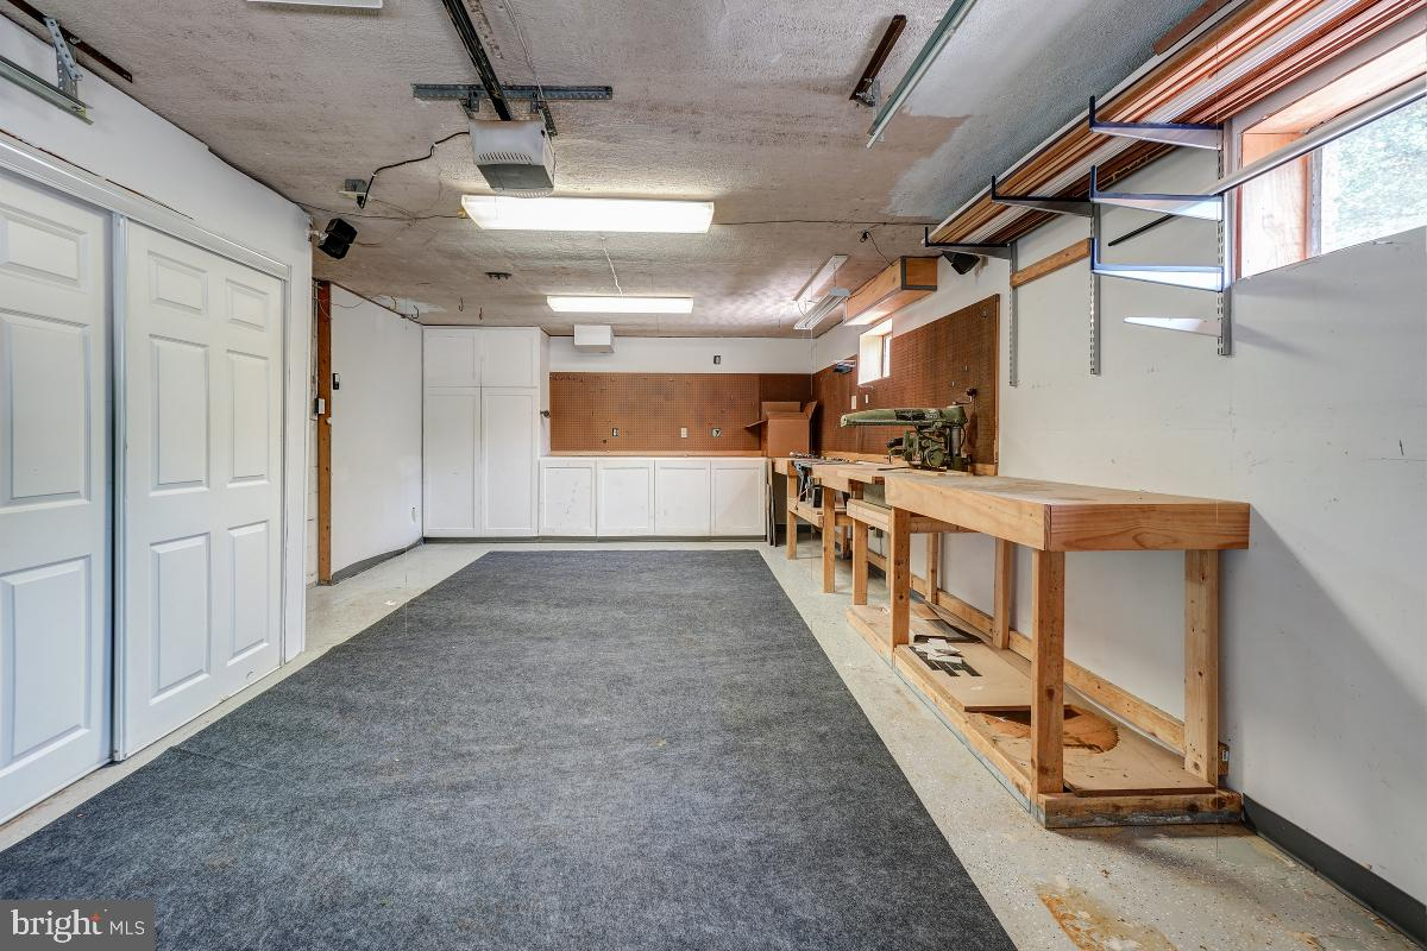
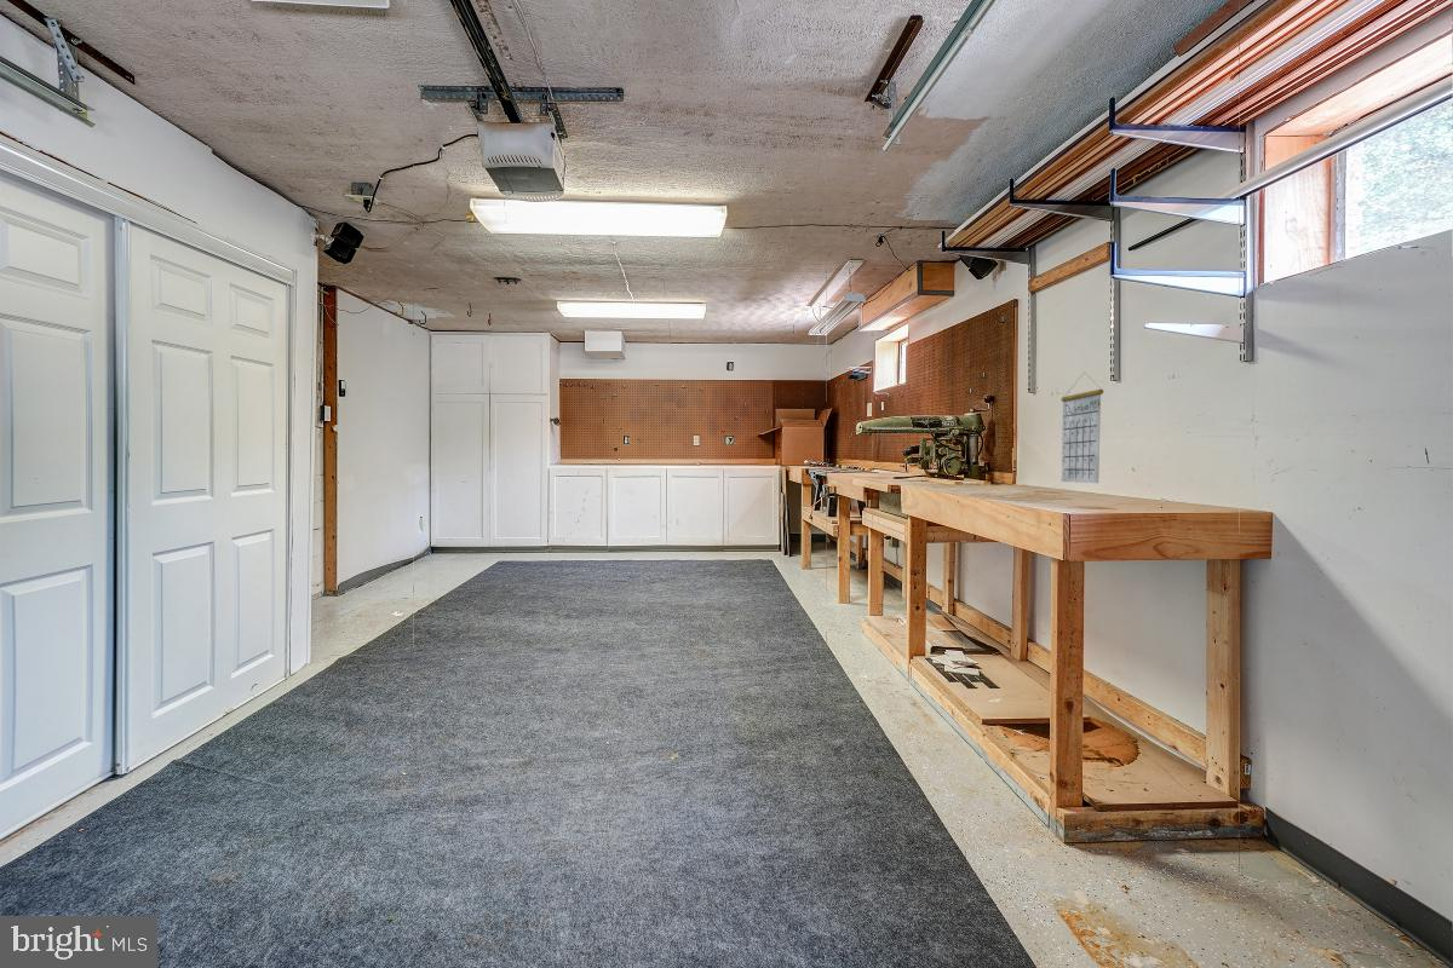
+ calendar [1061,371,1104,484]
